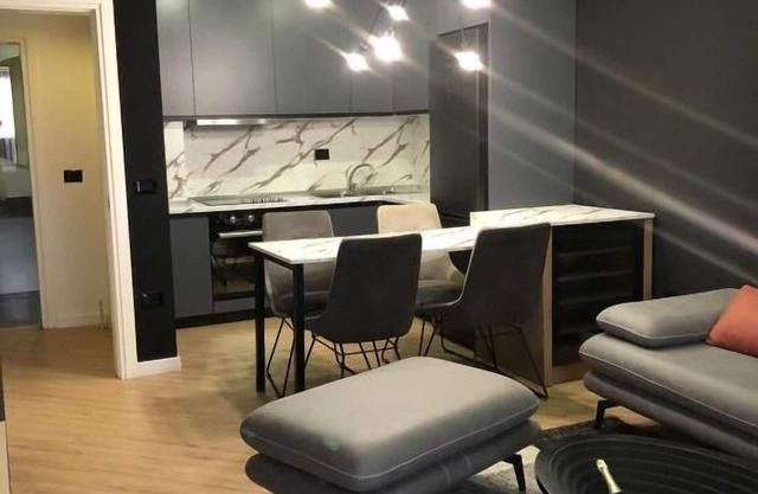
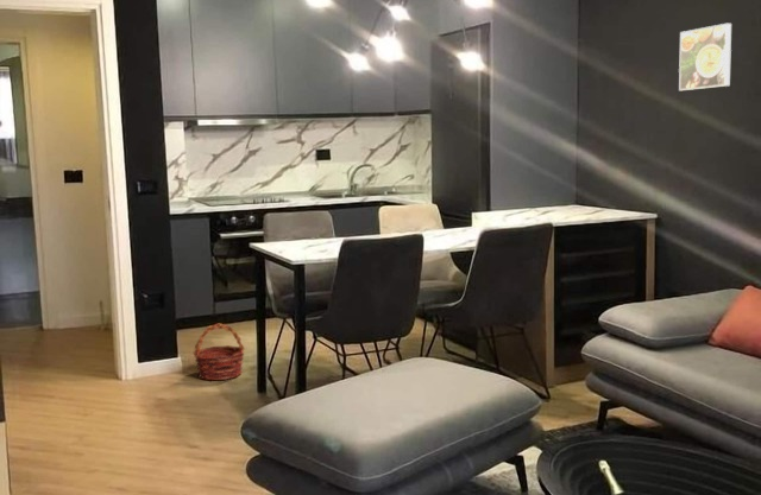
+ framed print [678,23,732,91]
+ basket [191,323,245,381]
